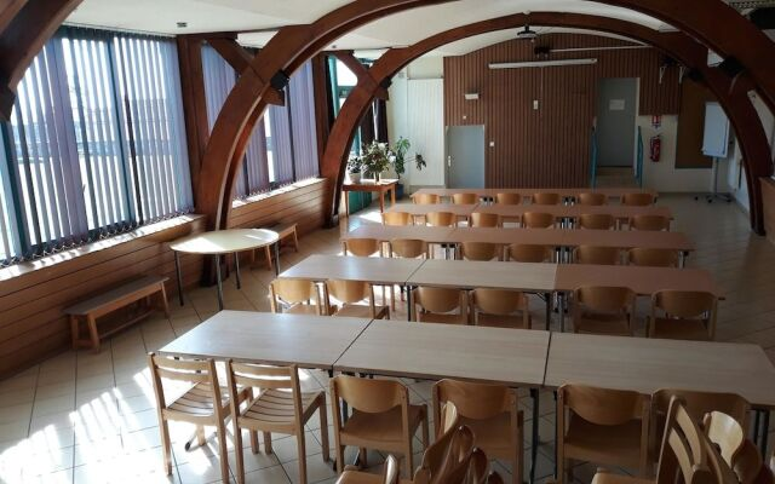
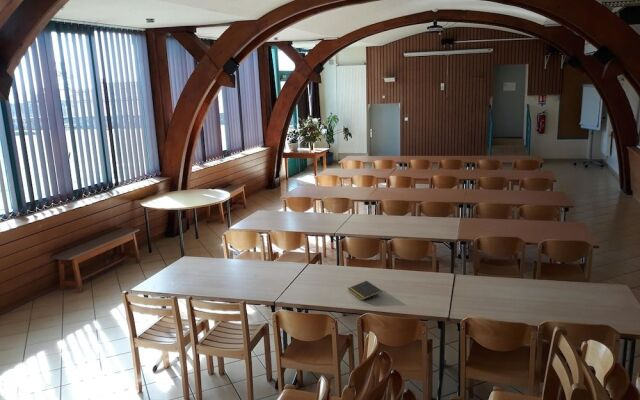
+ notepad [347,280,383,301]
